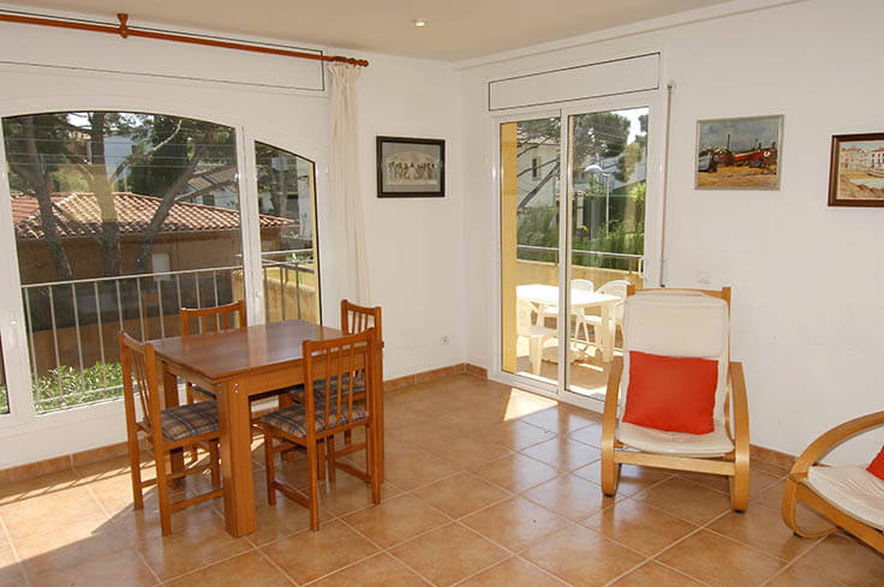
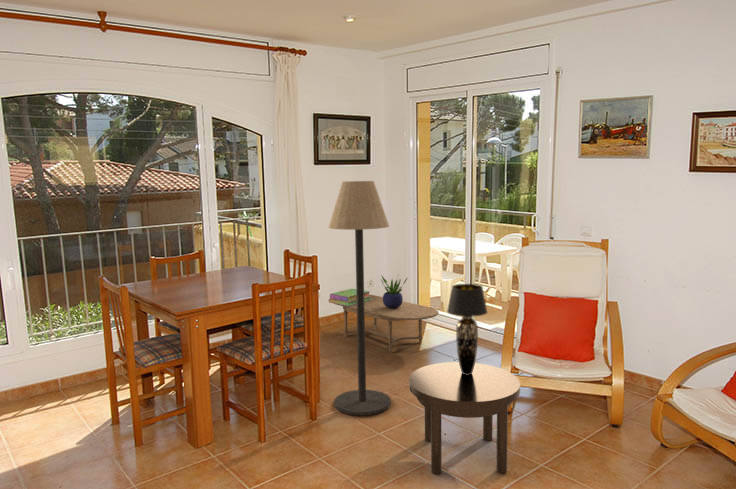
+ side table [408,361,521,475]
+ potted plant [380,273,409,308]
+ stack of books [328,288,371,306]
+ floor lamp [328,180,392,416]
+ table lamp [446,283,489,375]
+ coffee table [335,294,440,352]
